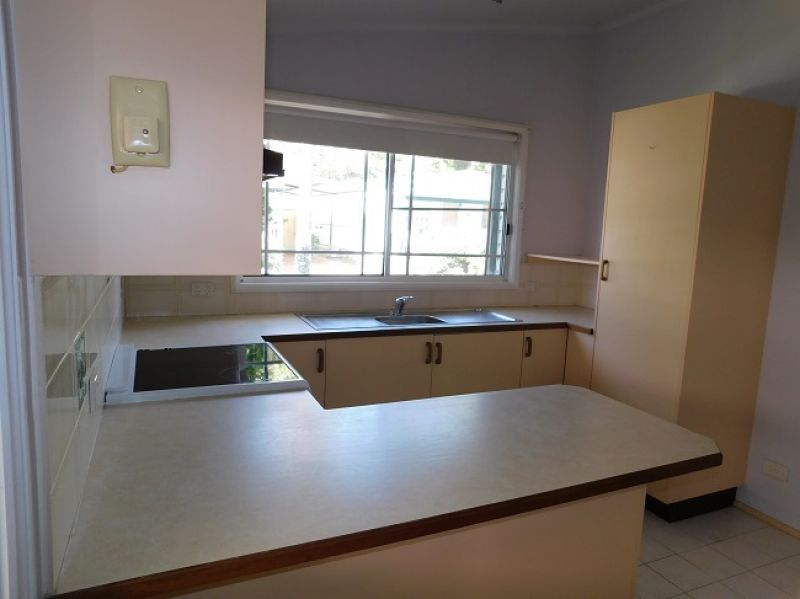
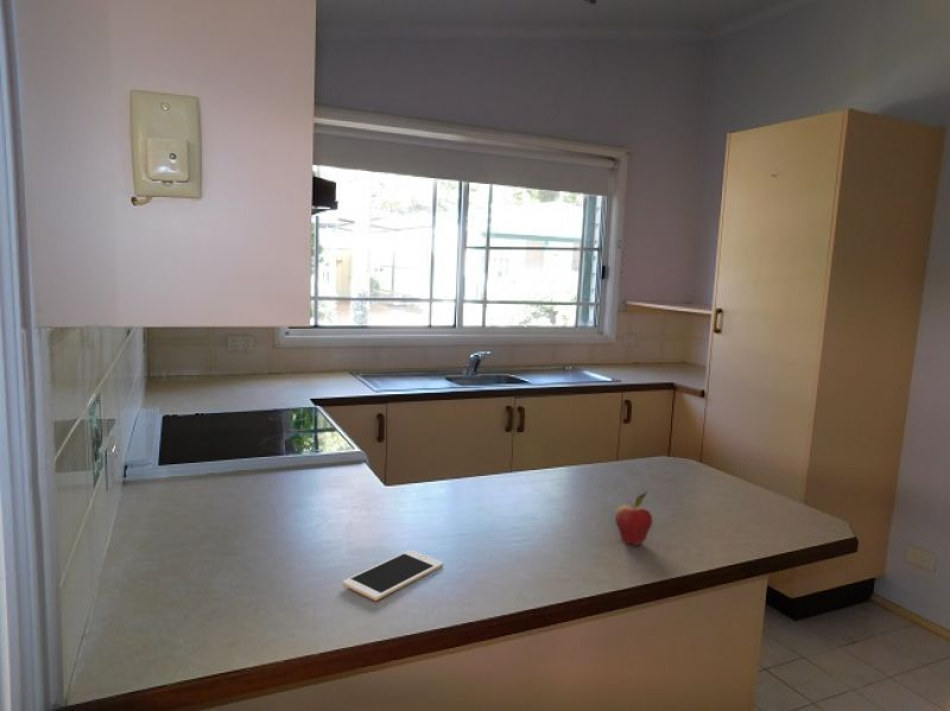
+ fruit [614,490,653,547]
+ cell phone [342,548,444,602]
